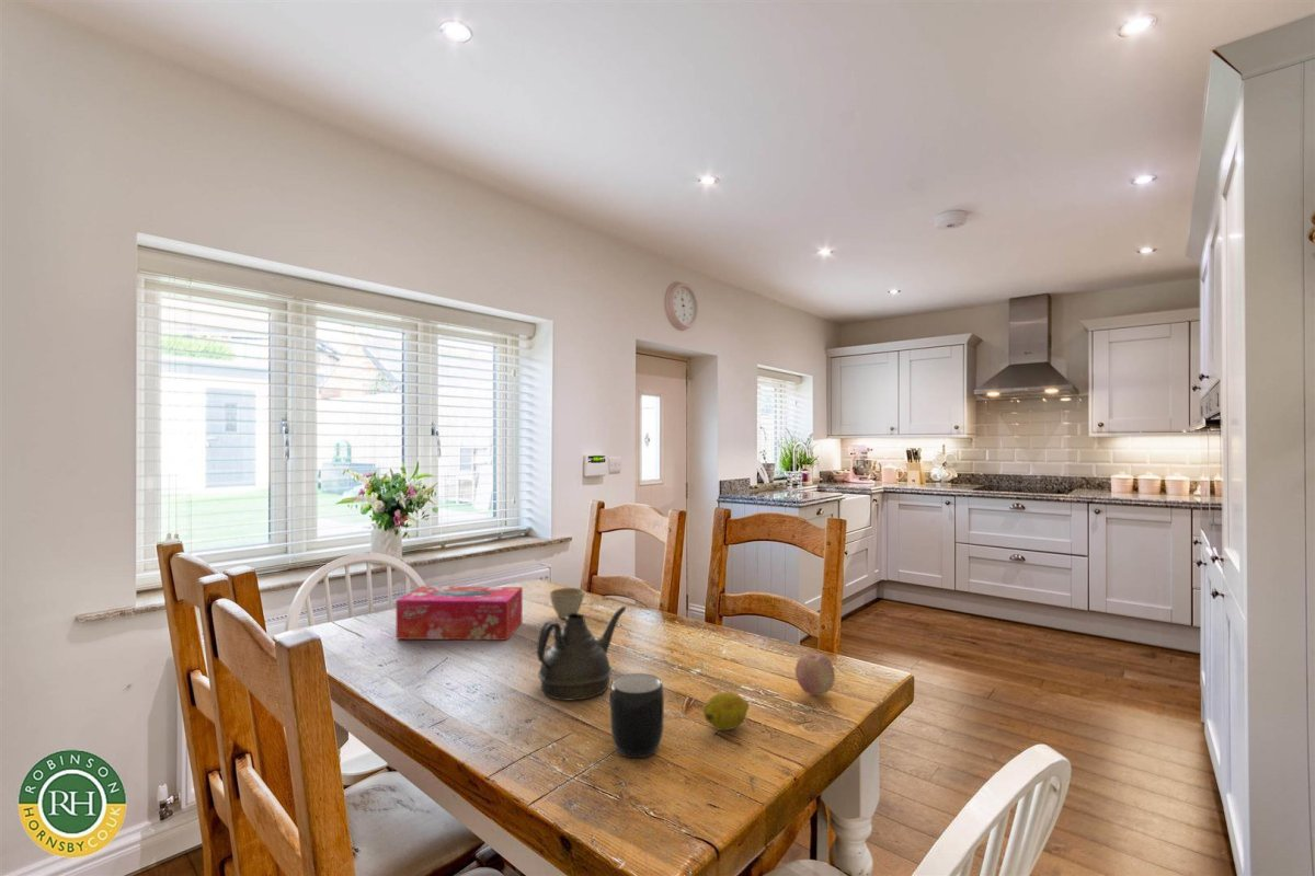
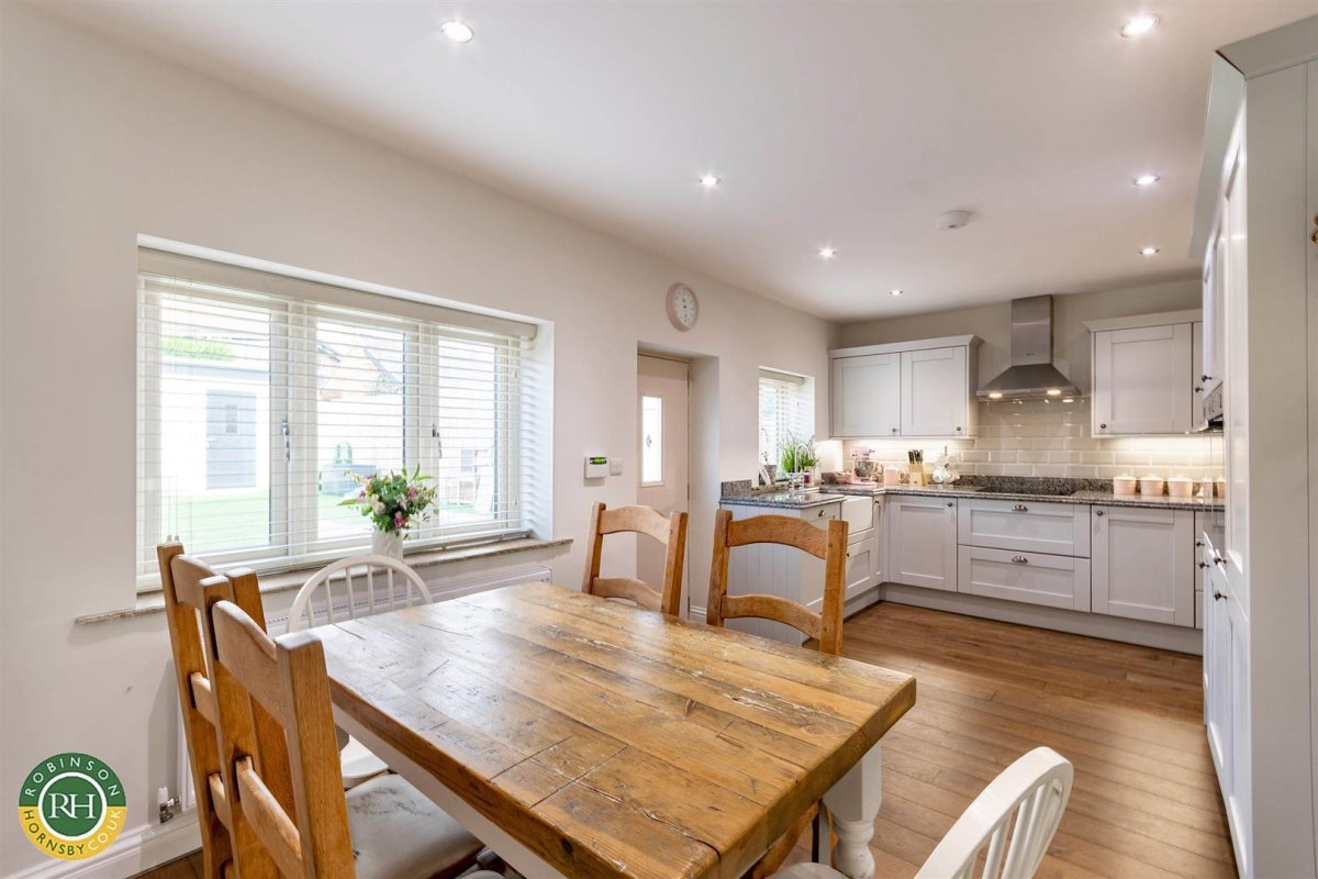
- fruit [794,653,836,696]
- tissue box [395,585,524,642]
- mug [608,672,665,759]
- fruit [702,691,751,731]
- flower pot [549,587,585,620]
- teapot [536,606,627,701]
